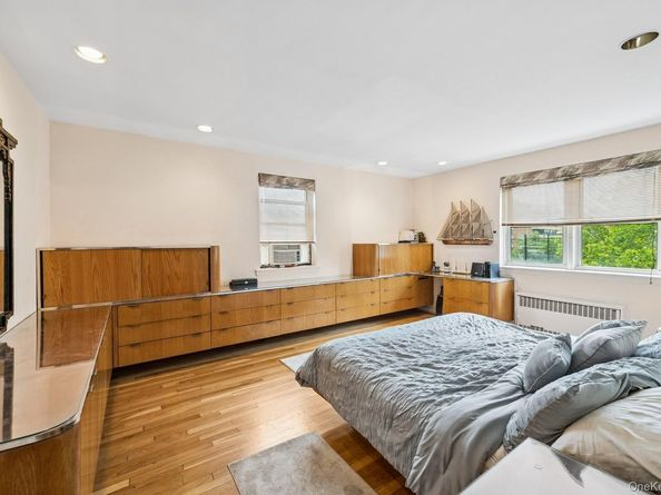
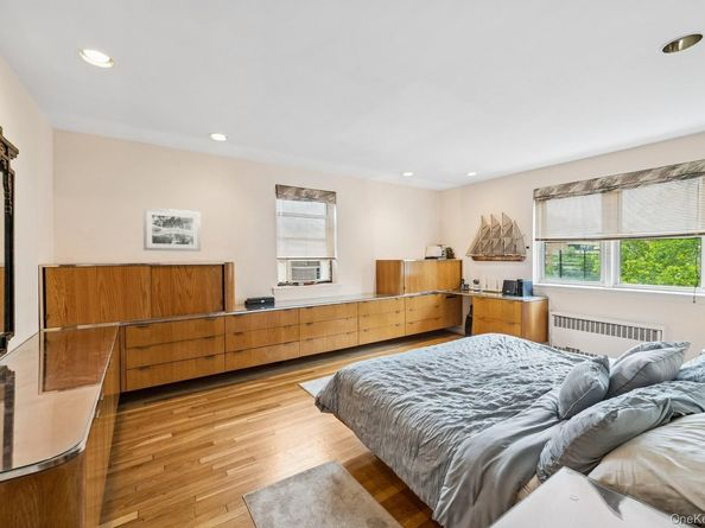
+ wall art [142,206,202,253]
